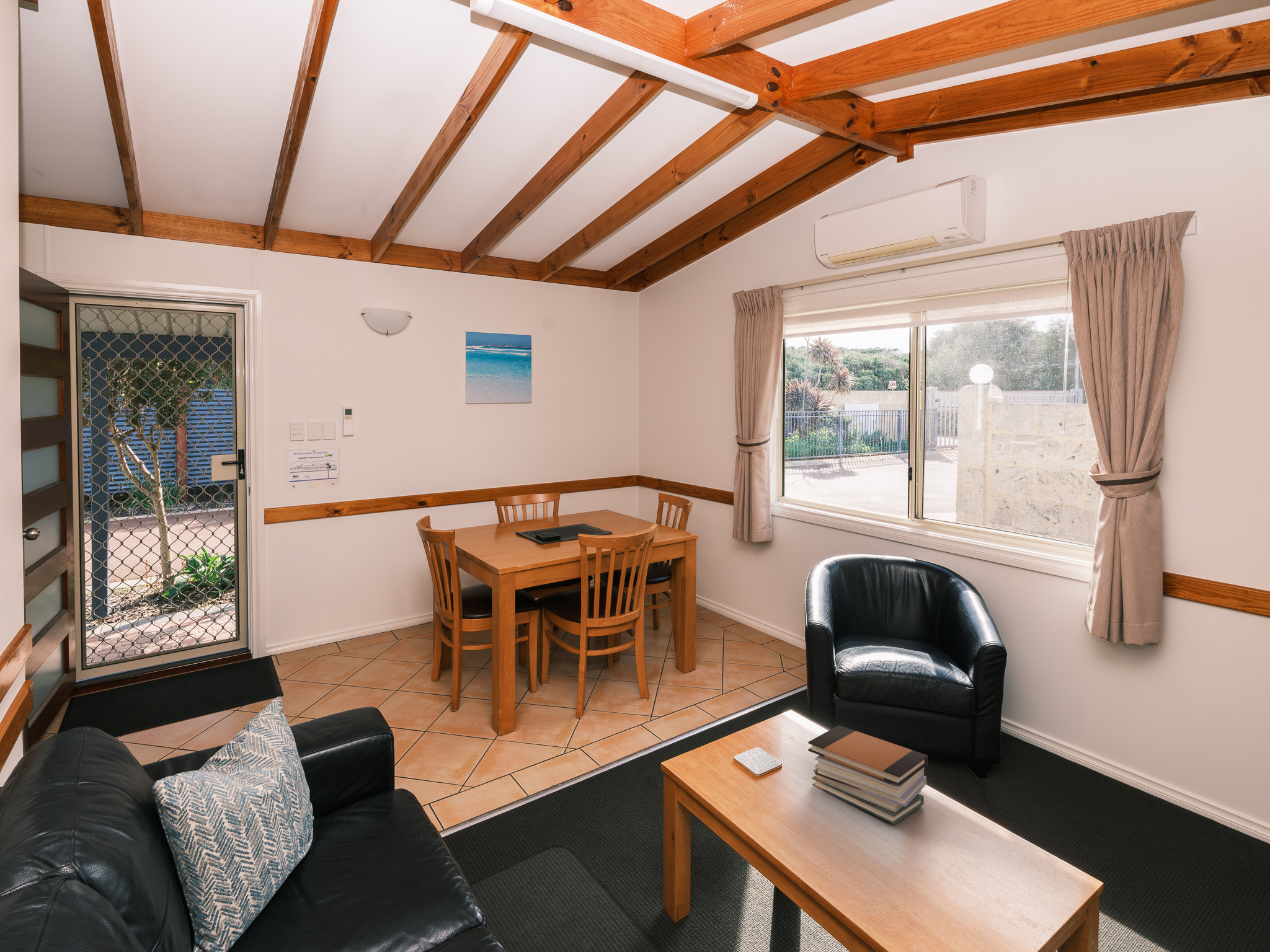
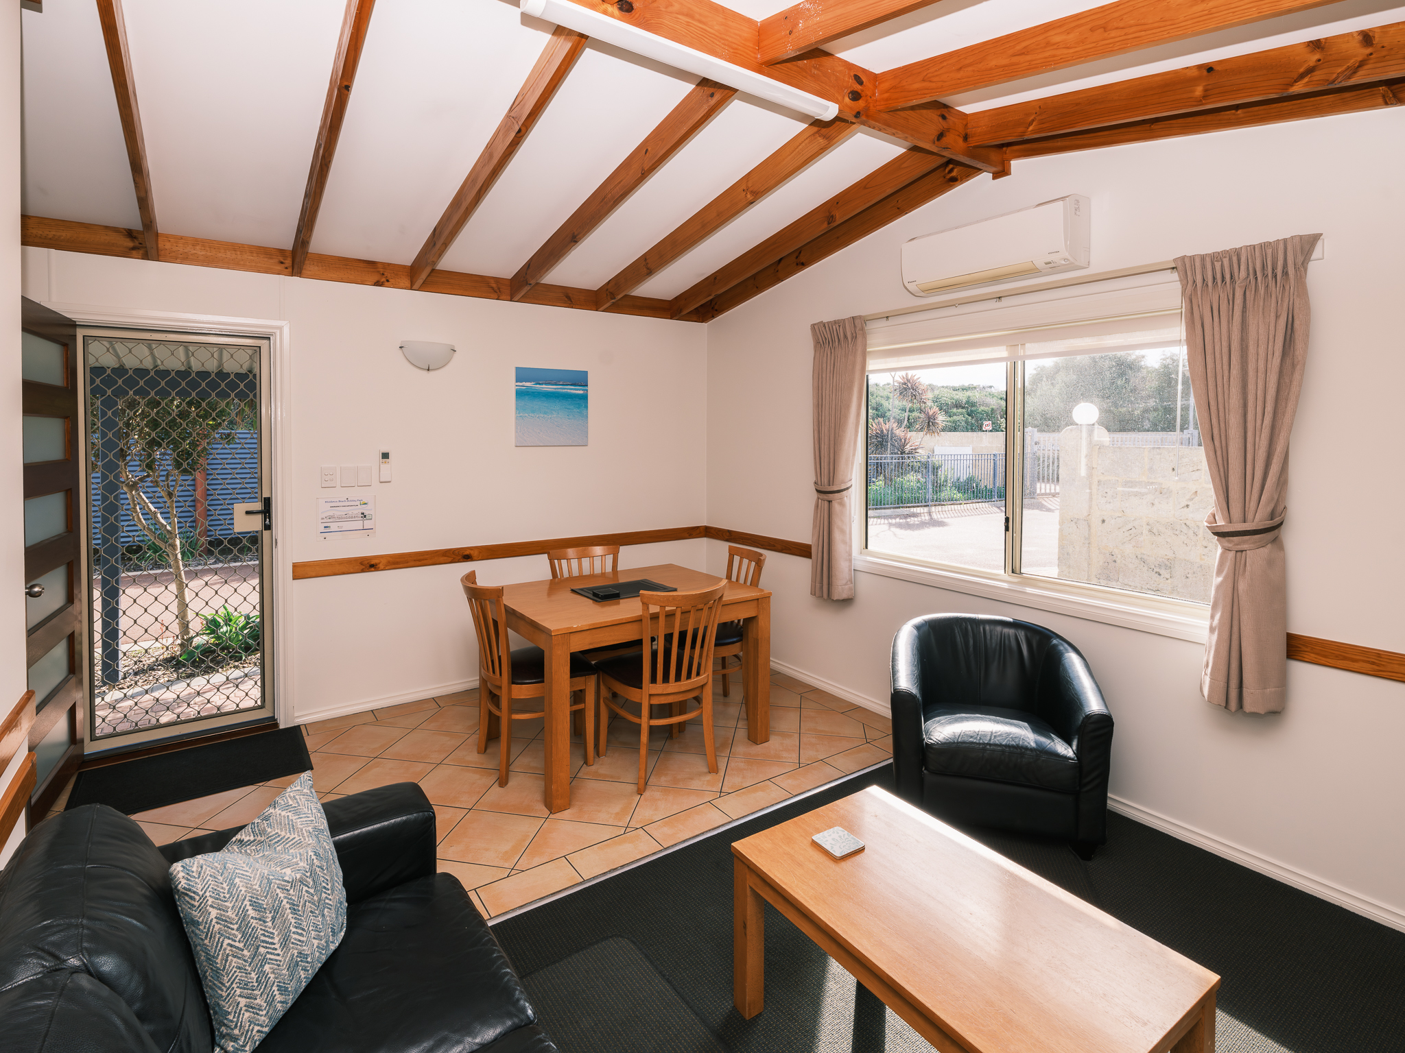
- book stack [807,725,928,825]
